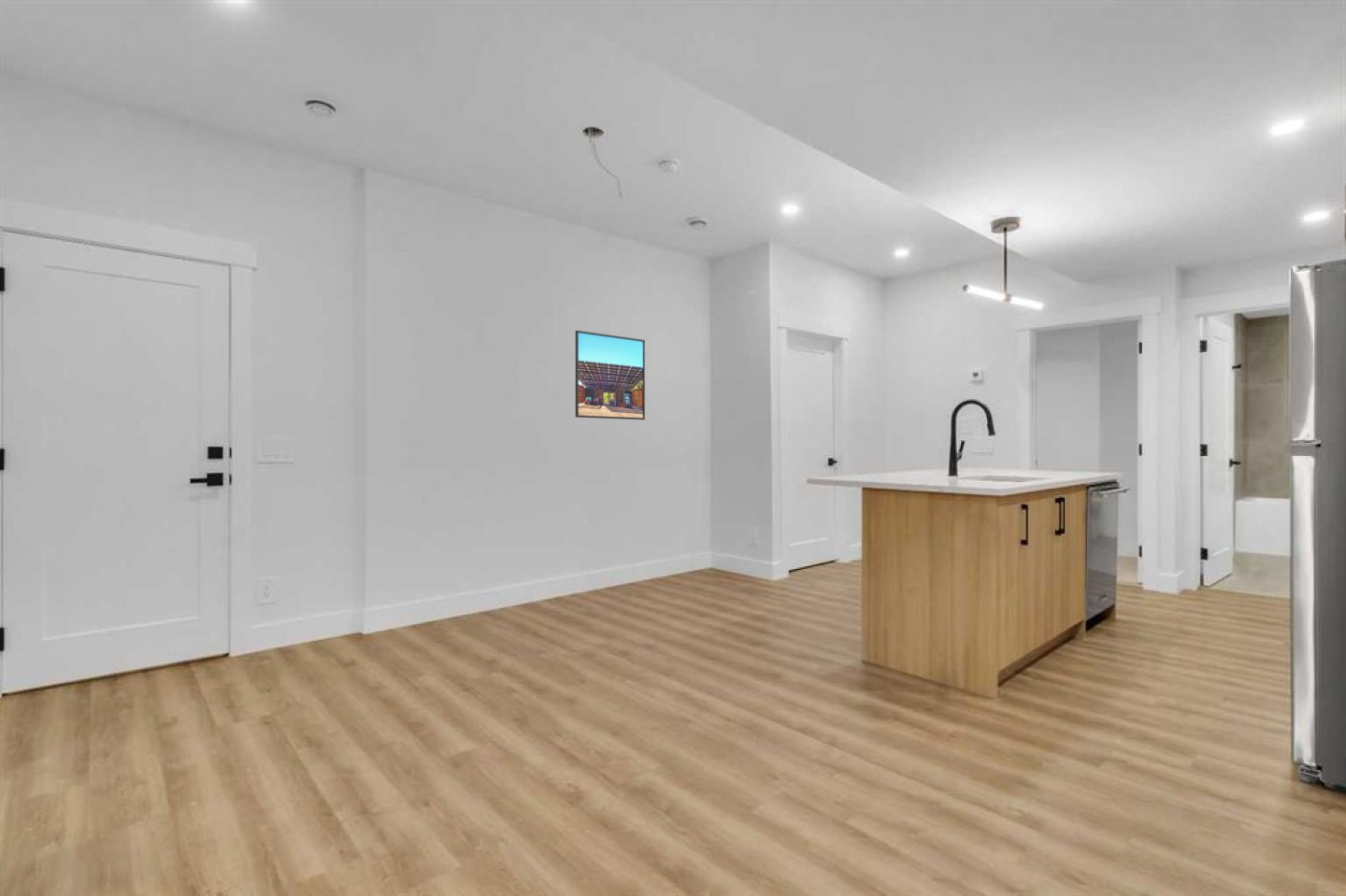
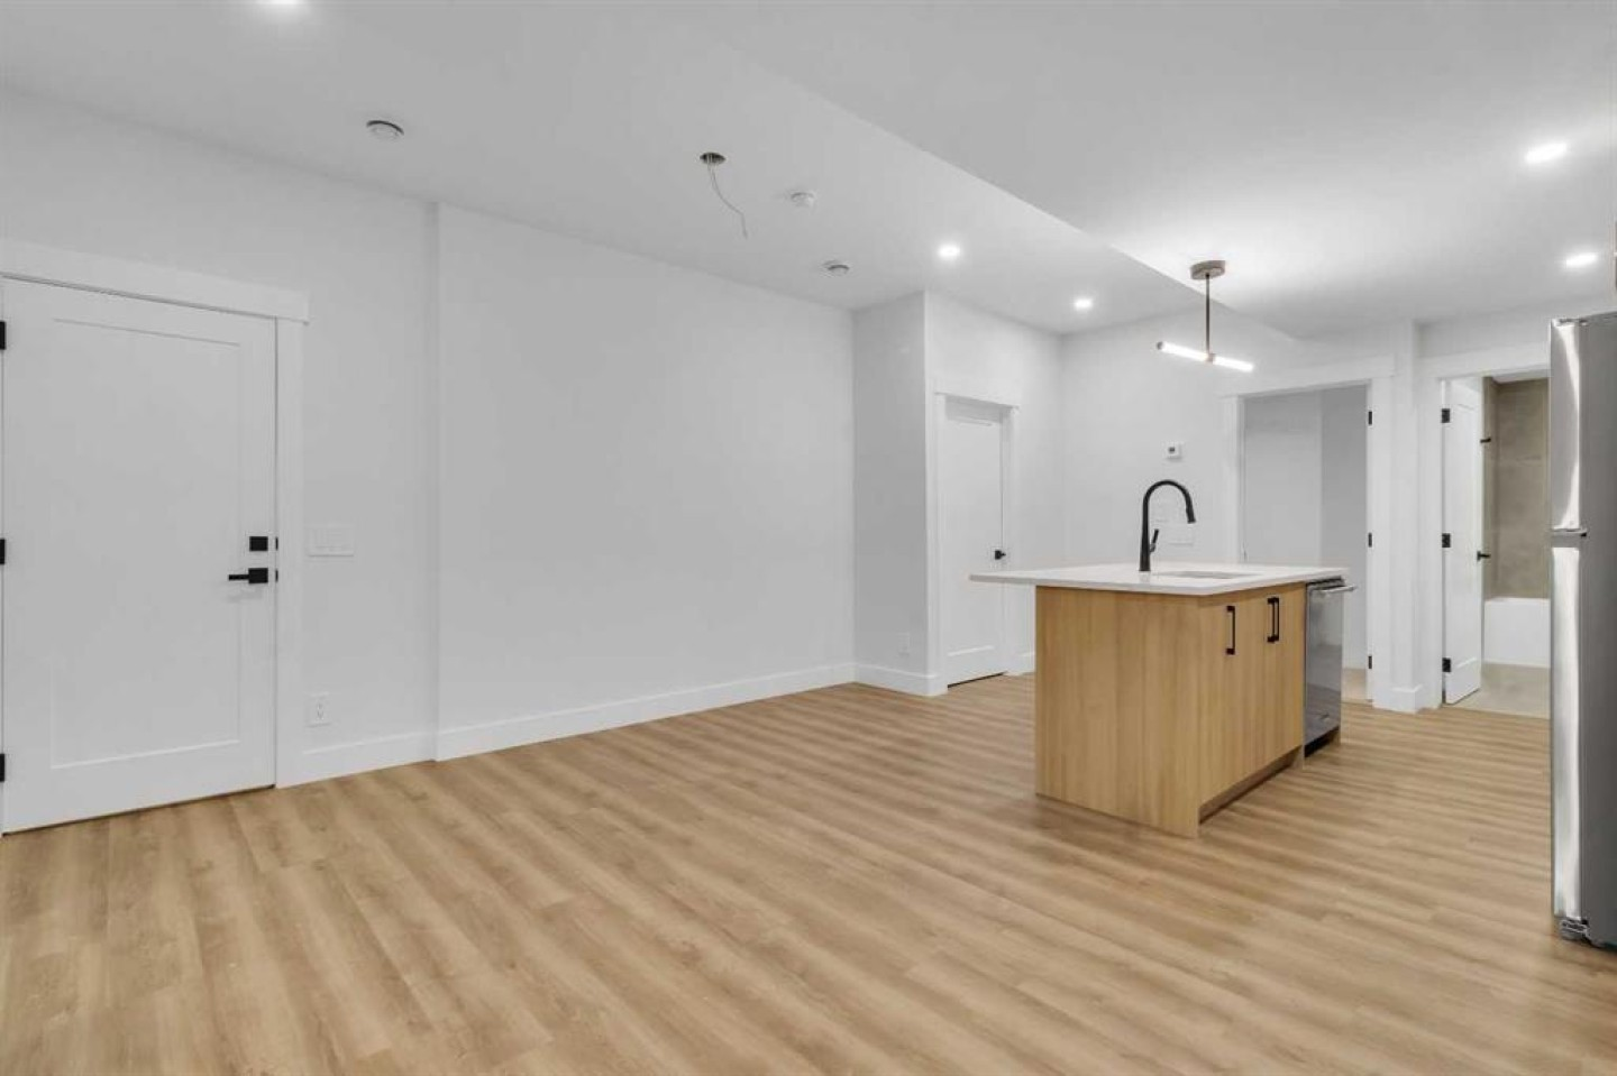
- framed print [575,330,646,420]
